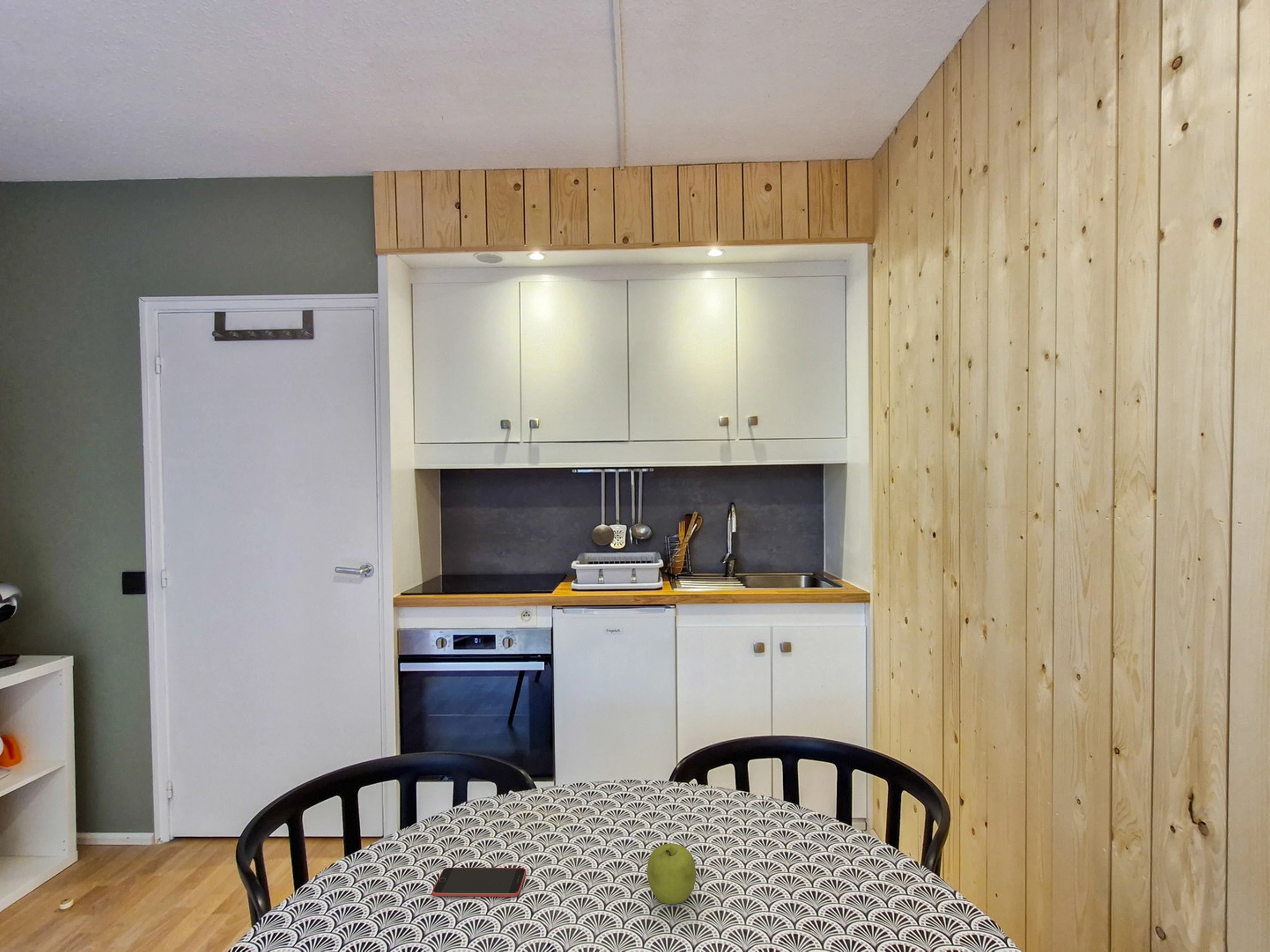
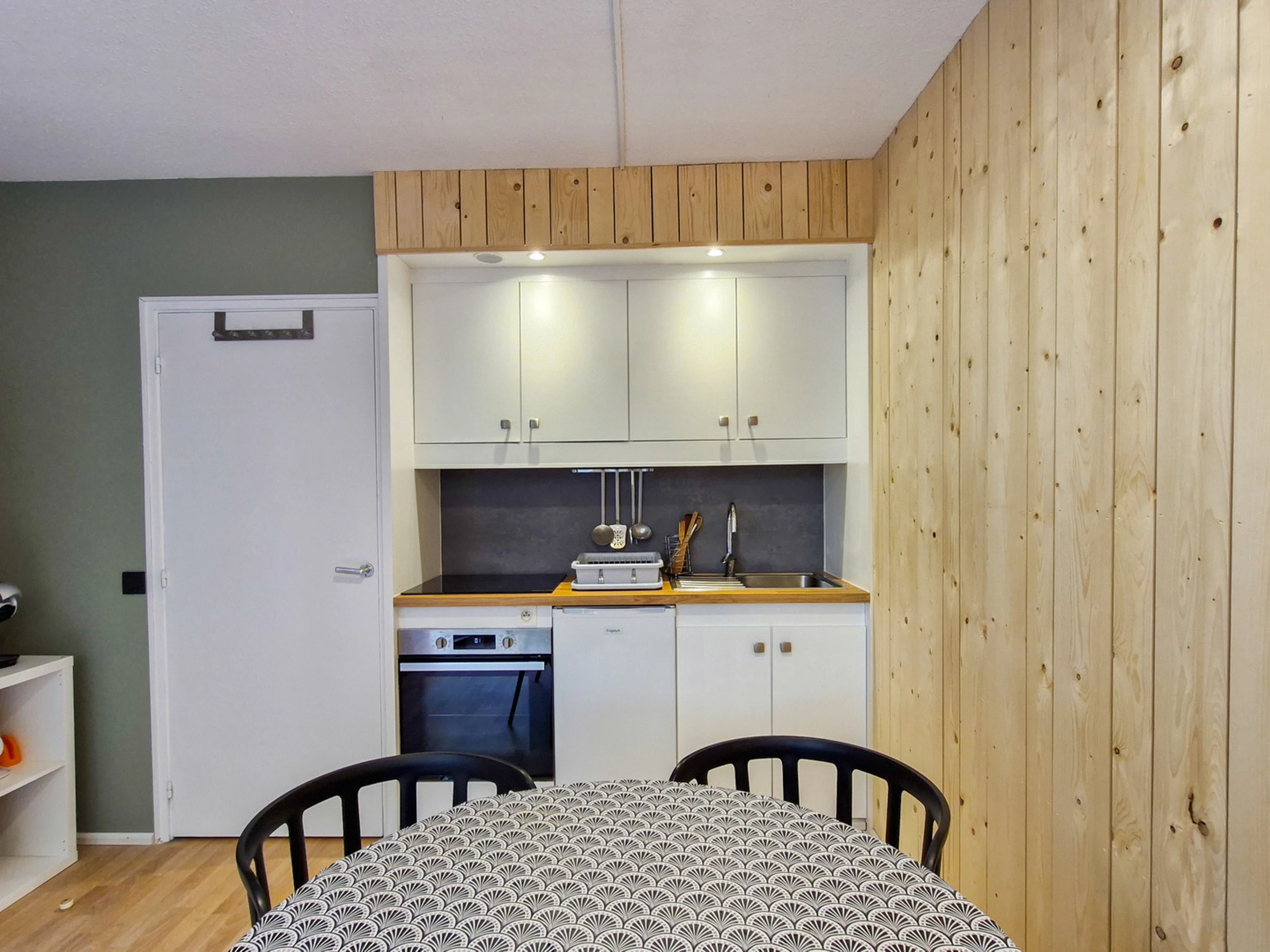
- smartphone [431,867,527,898]
- fruit [647,843,696,905]
